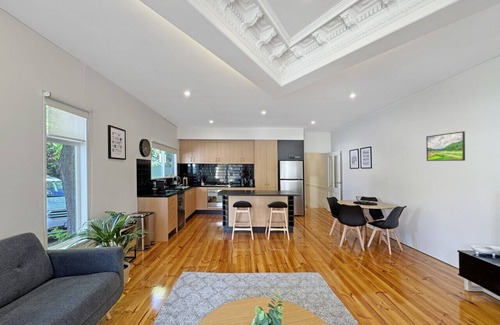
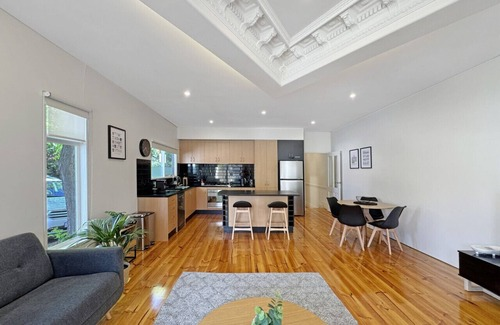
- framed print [425,130,466,162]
